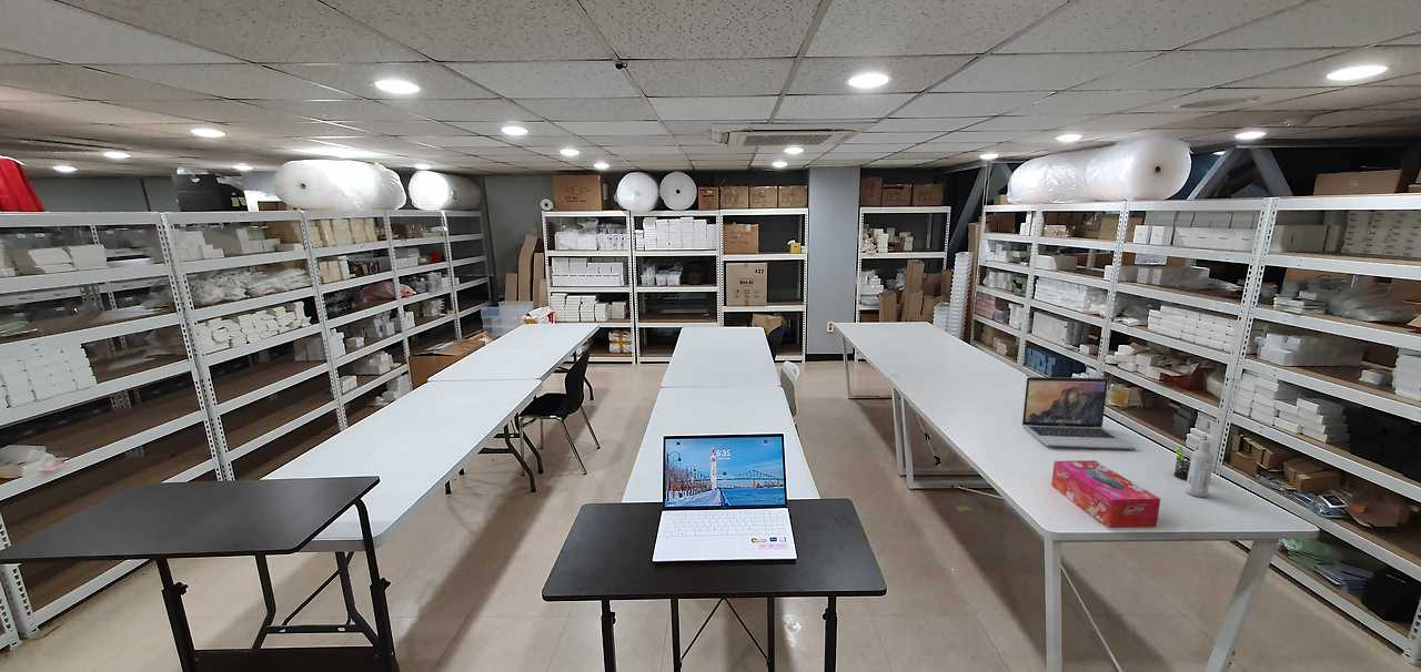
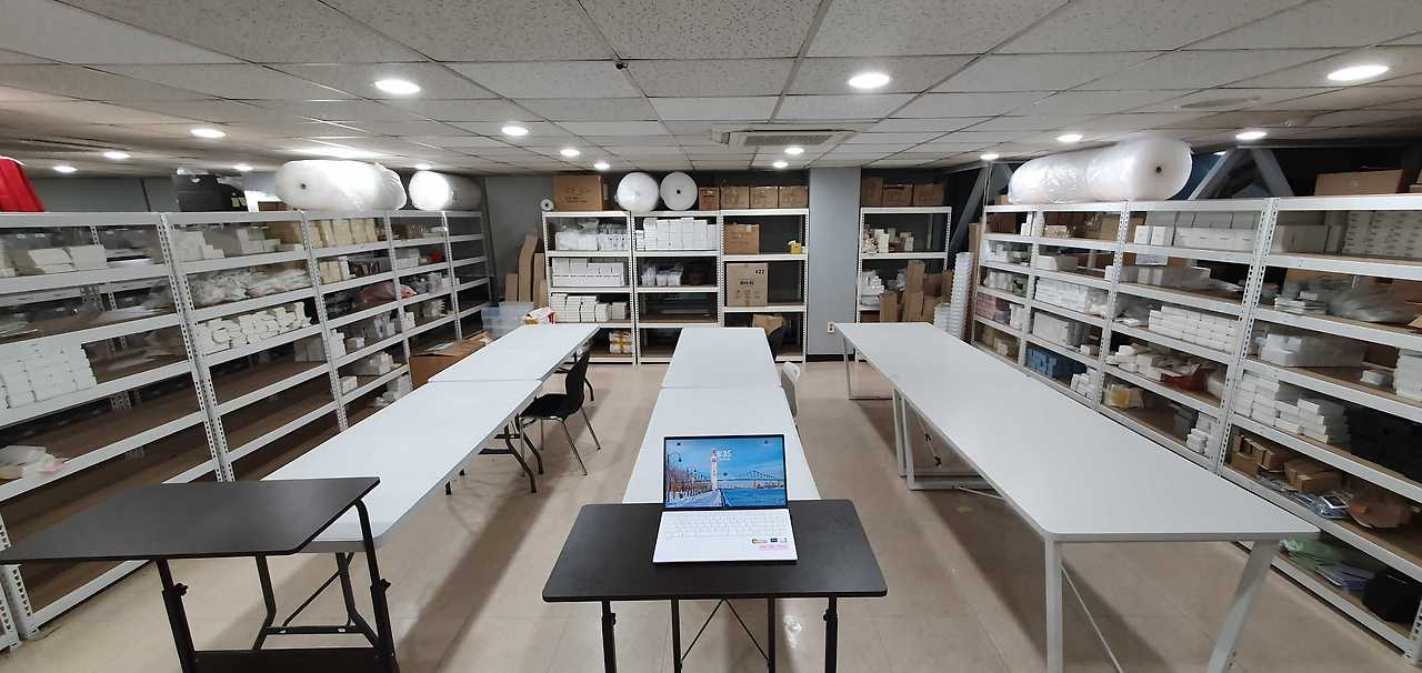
- tissue box [1050,459,1161,529]
- laptop [1021,376,1136,450]
- pen holder [1173,445,1199,481]
- bottle [1185,439,1215,498]
